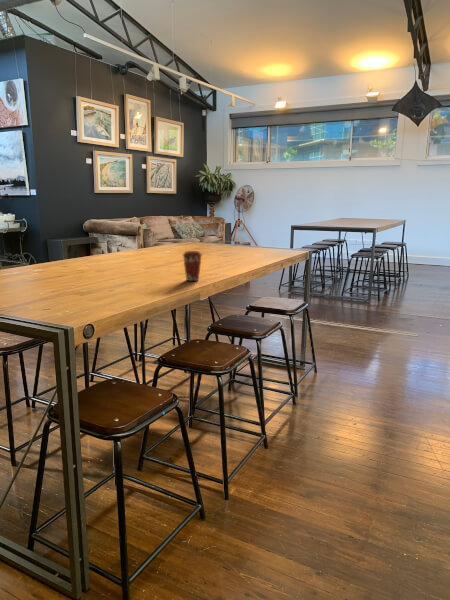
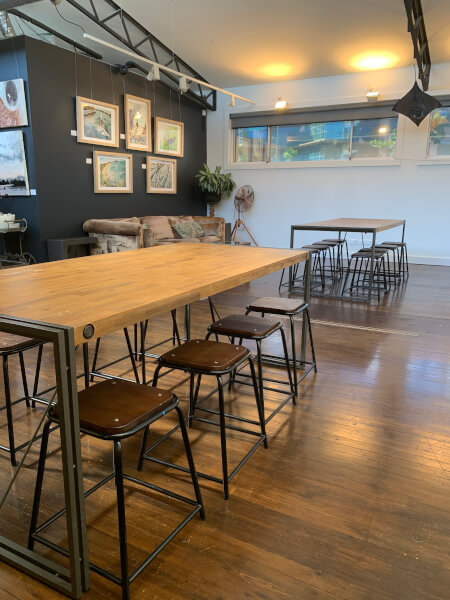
- coffee cup [181,250,203,282]
